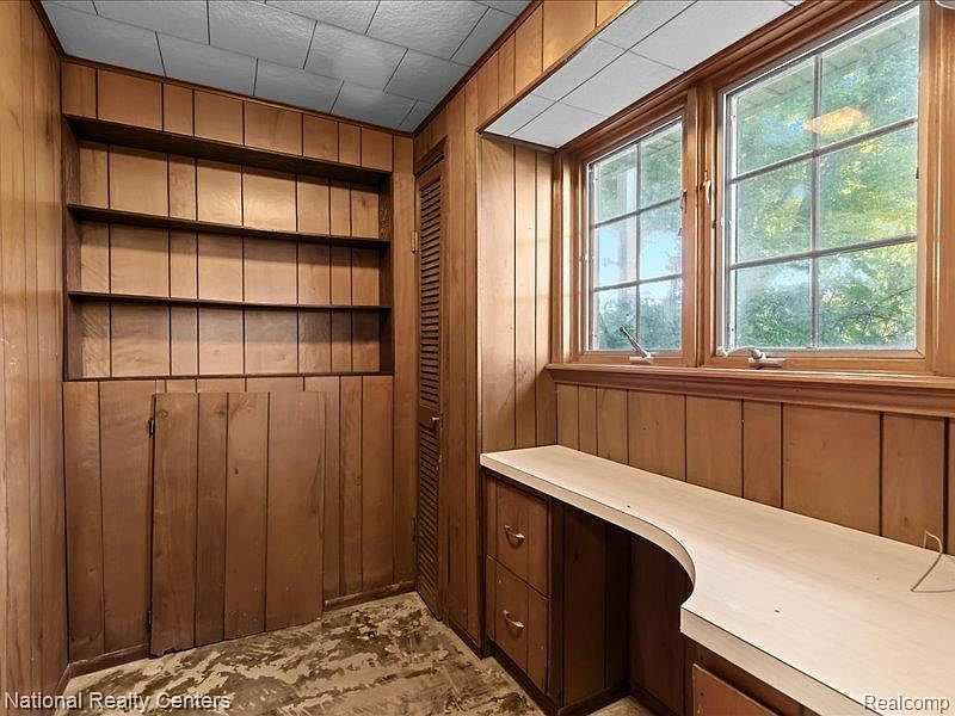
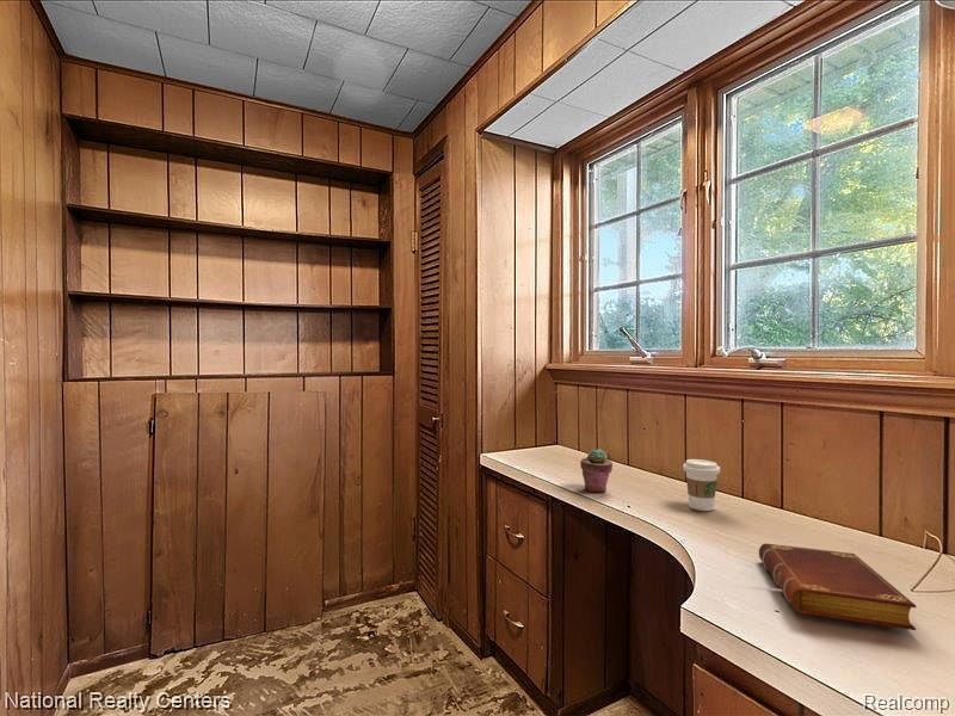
+ book [758,542,918,631]
+ potted succulent [579,448,614,494]
+ coffee cup [682,458,721,512]
